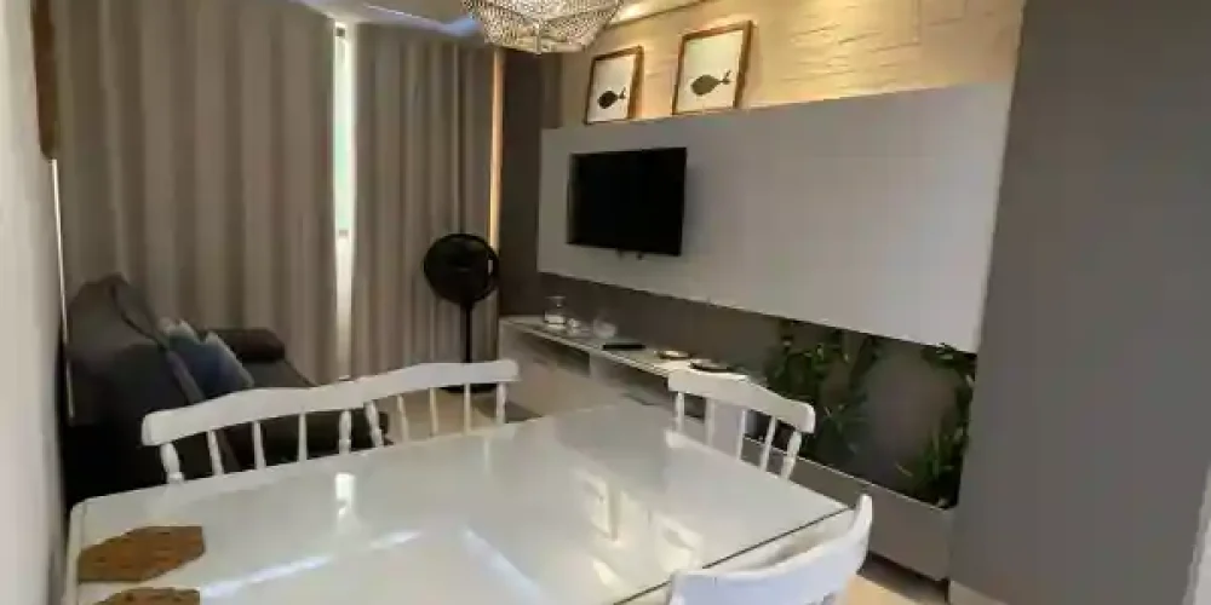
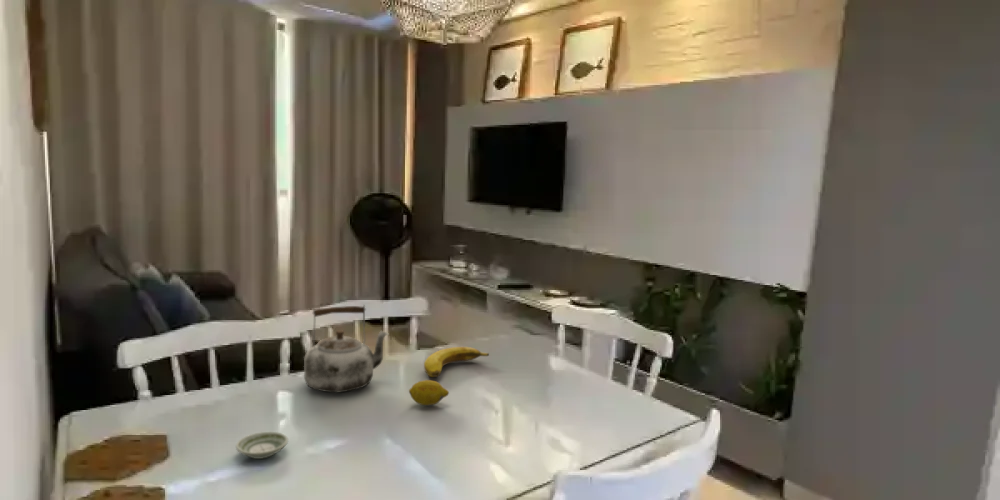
+ kettle [303,304,389,393]
+ banana [423,346,490,378]
+ saucer [235,431,289,460]
+ fruit [408,379,450,406]
